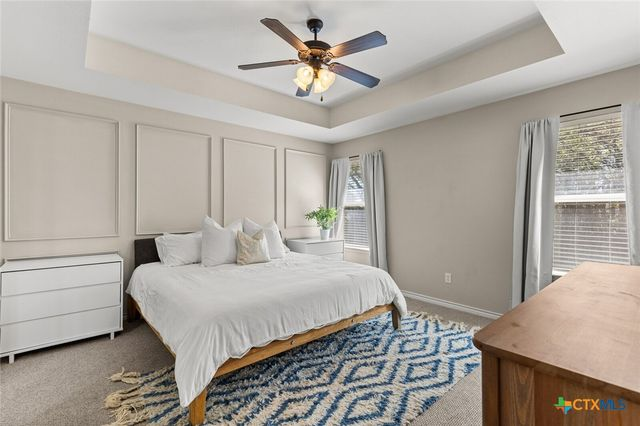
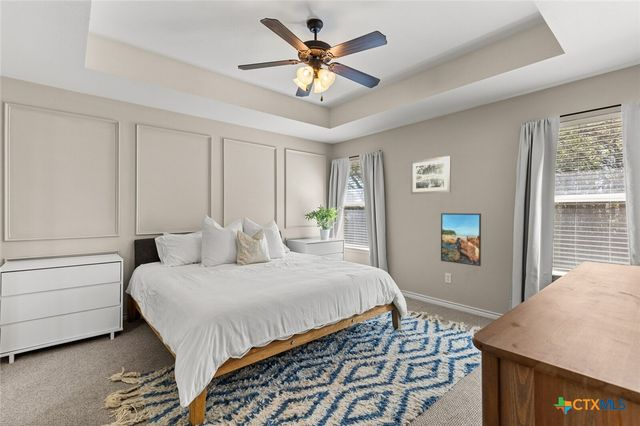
+ wall art [410,155,452,195]
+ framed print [440,212,482,267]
